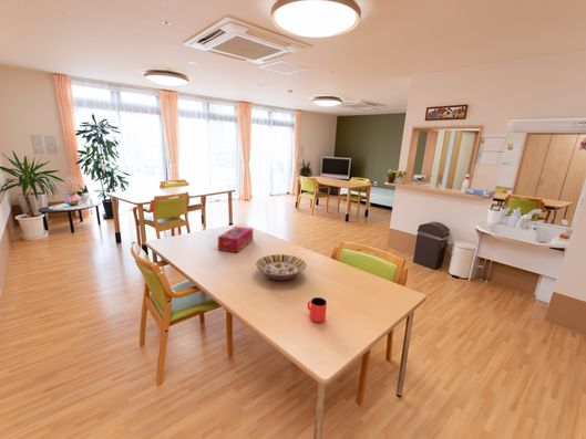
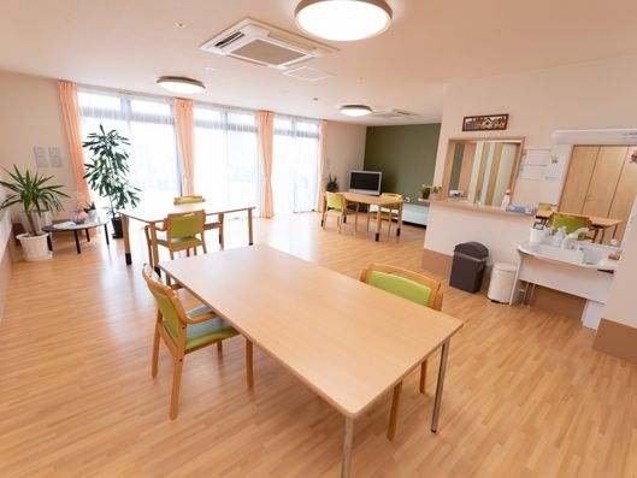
- tissue box [217,226,254,253]
- serving bowl [255,253,307,282]
- cup [307,296,328,323]
